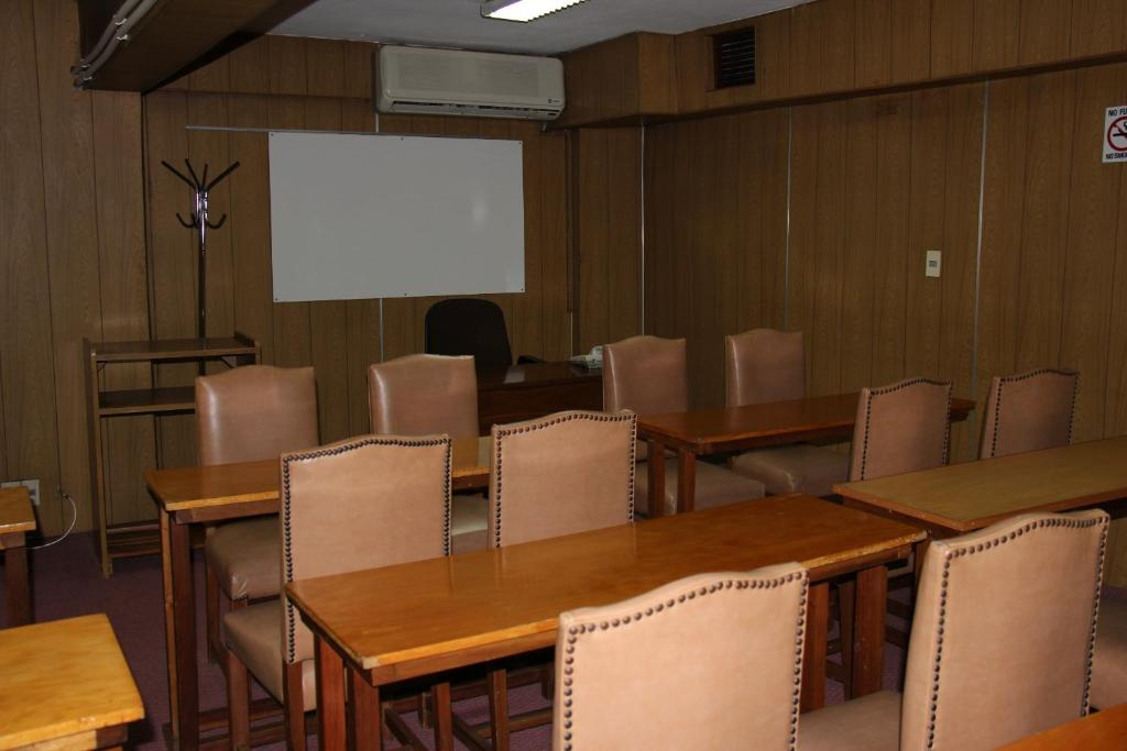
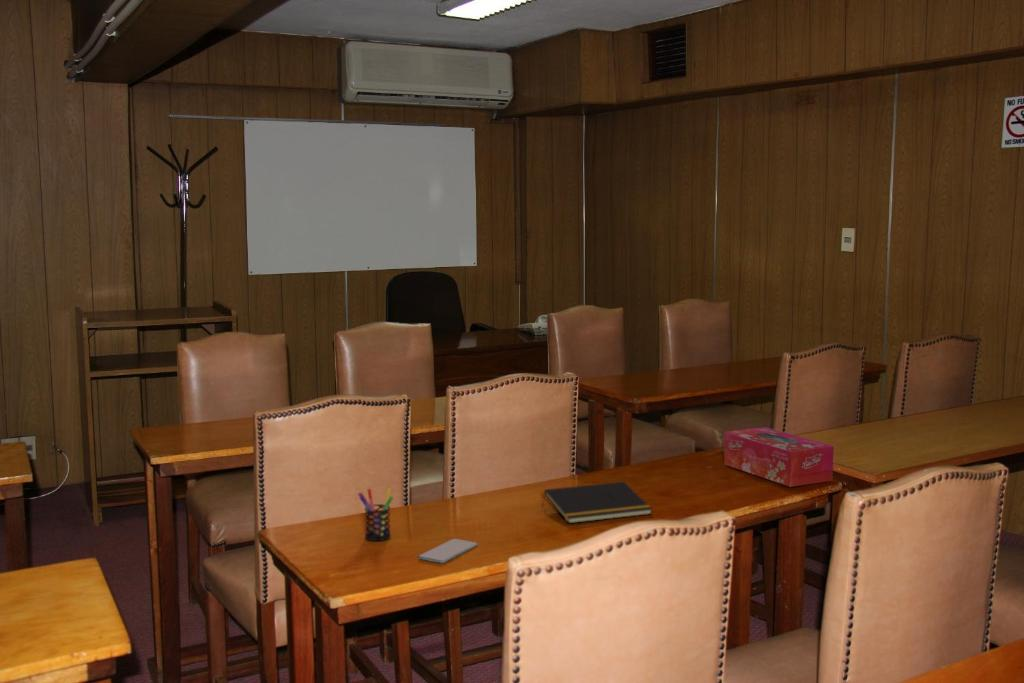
+ pen holder [357,487,394,542]
+ notepad [541,481,653,524]
+ tissue box [723,426,835,488]
+ smartphone [417,538,479,564]
